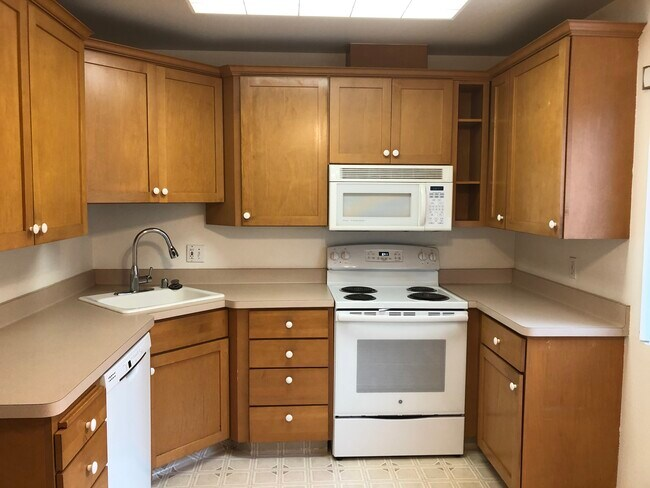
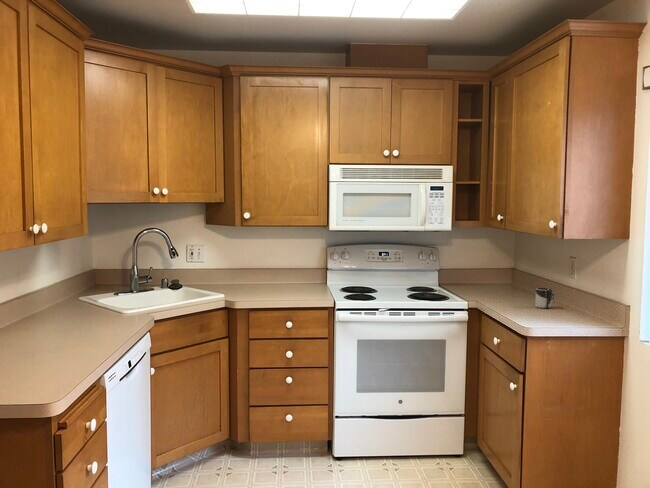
+ cup [534,287,556,309]
